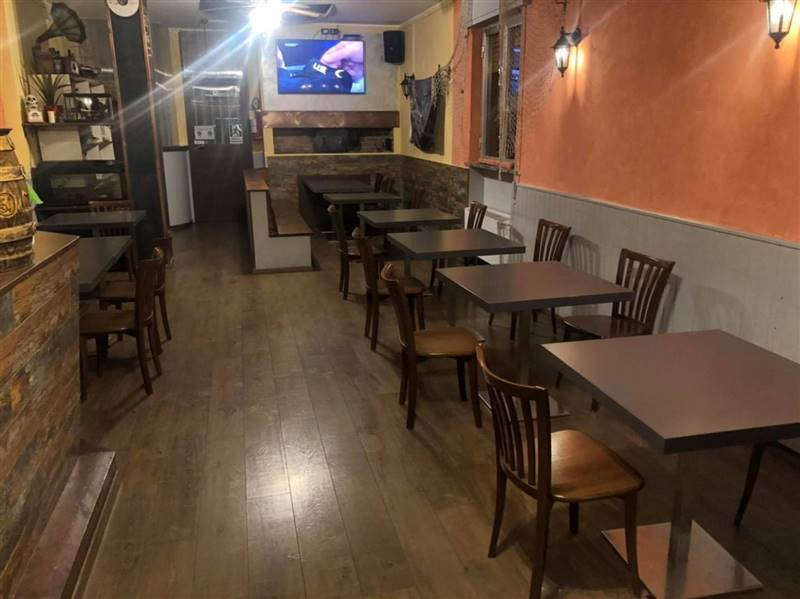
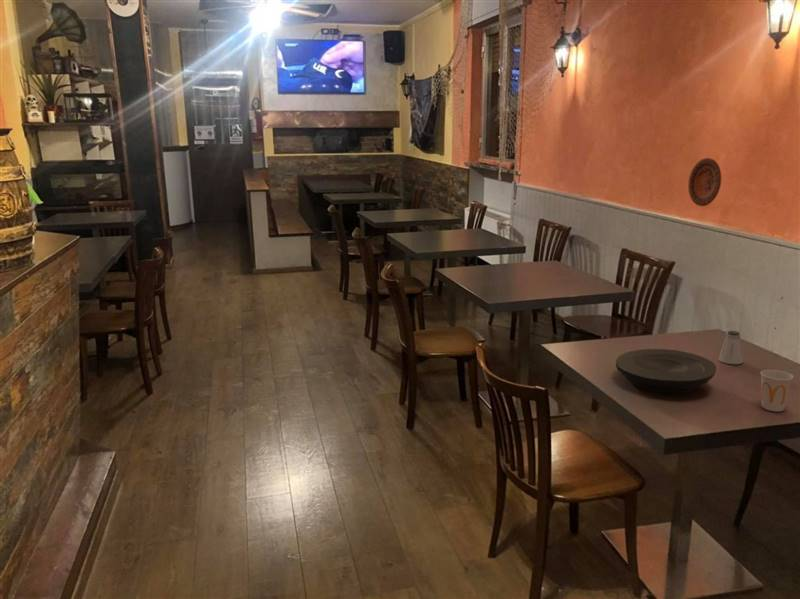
+ decorative plate [687,157,722,207]
+ plate [615,348,717,394]
+ saltshaker [718,330,744,365]
+ cup [760,369,794,413]
